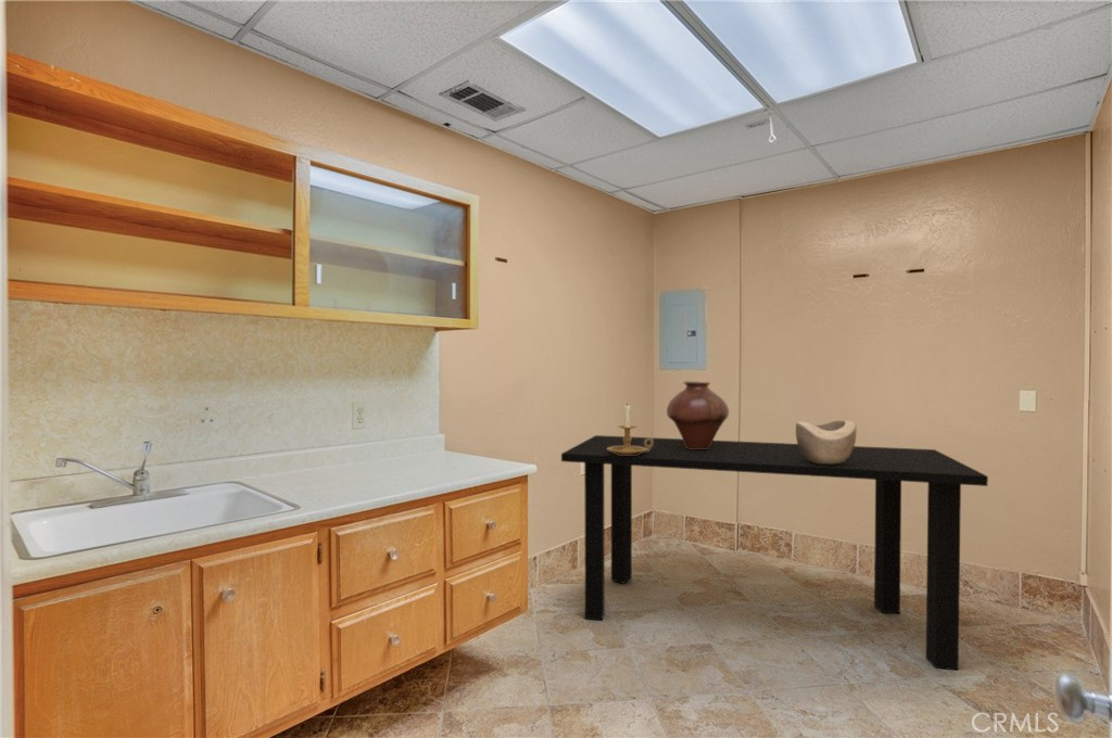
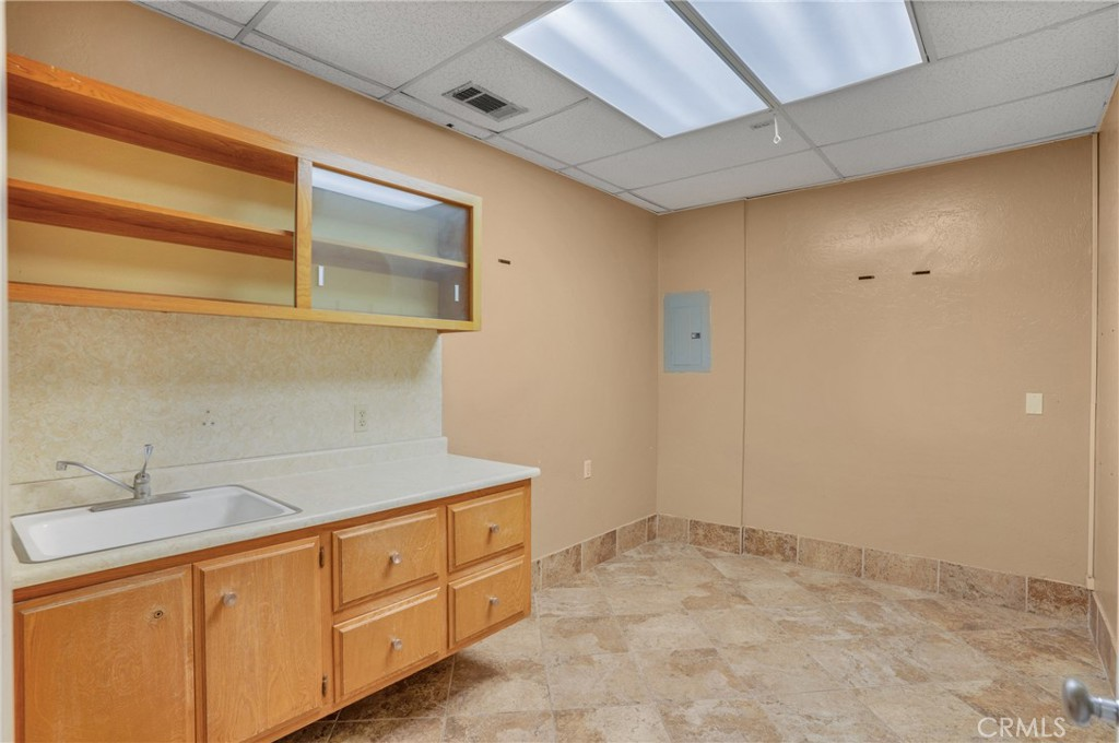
- vase [666,380,730,449]
- dining table [560,434,989,671]
- decorative bowl [795,419,857,465]
- candle holder [607,403,653,455]
